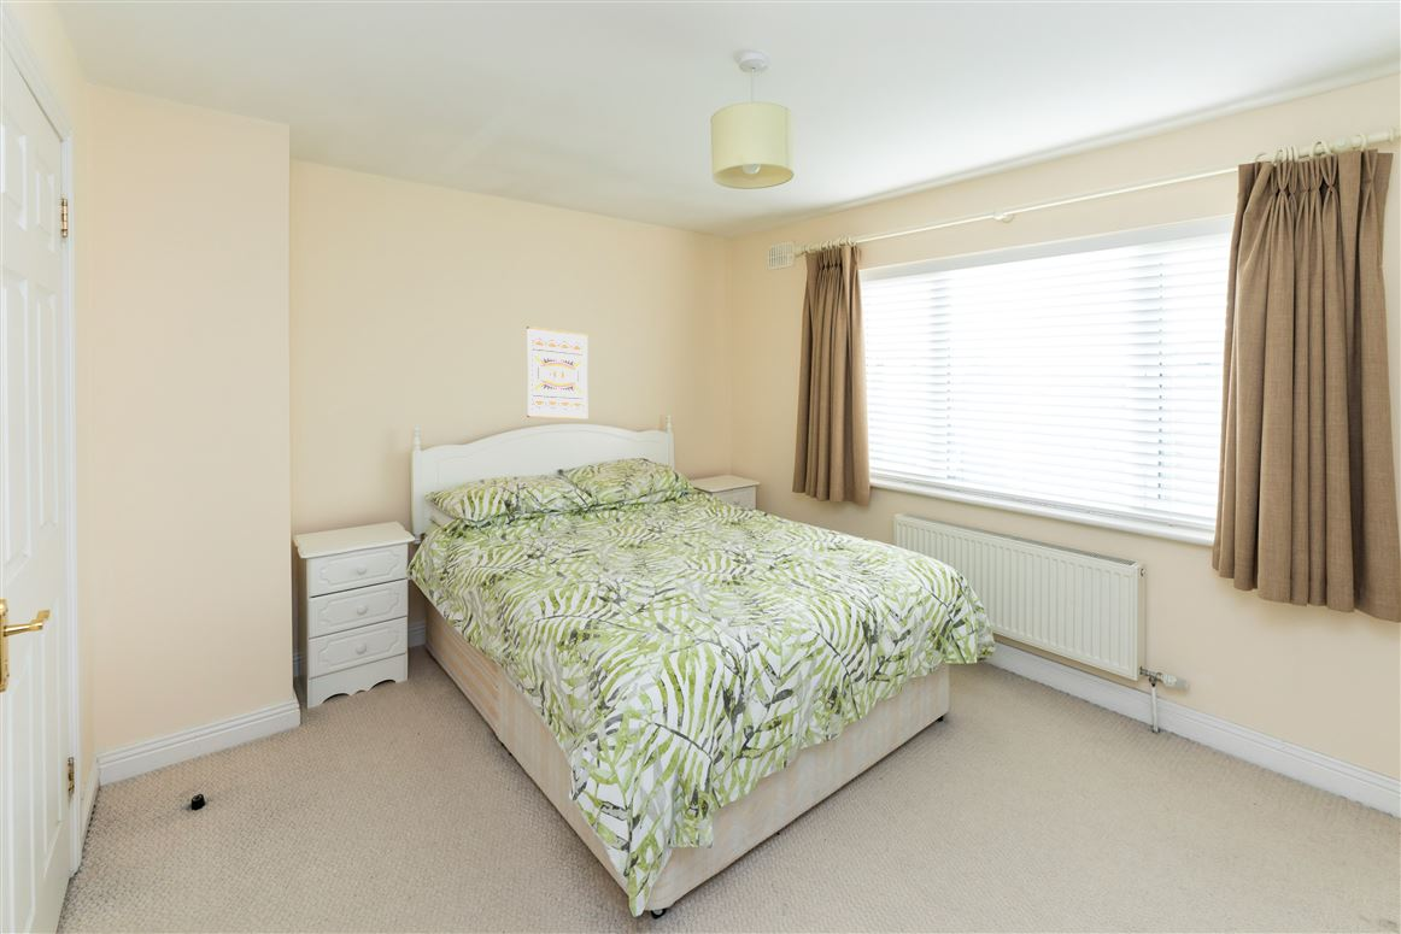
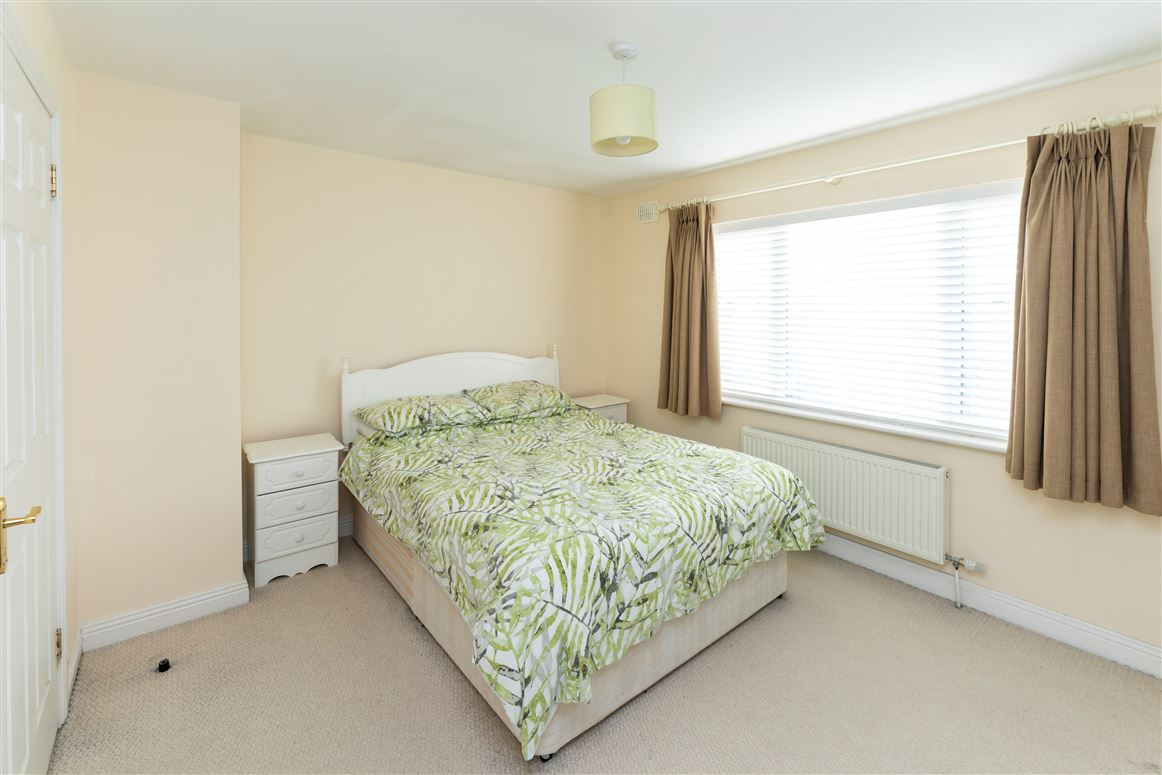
- wall art [526,325,590,421]
